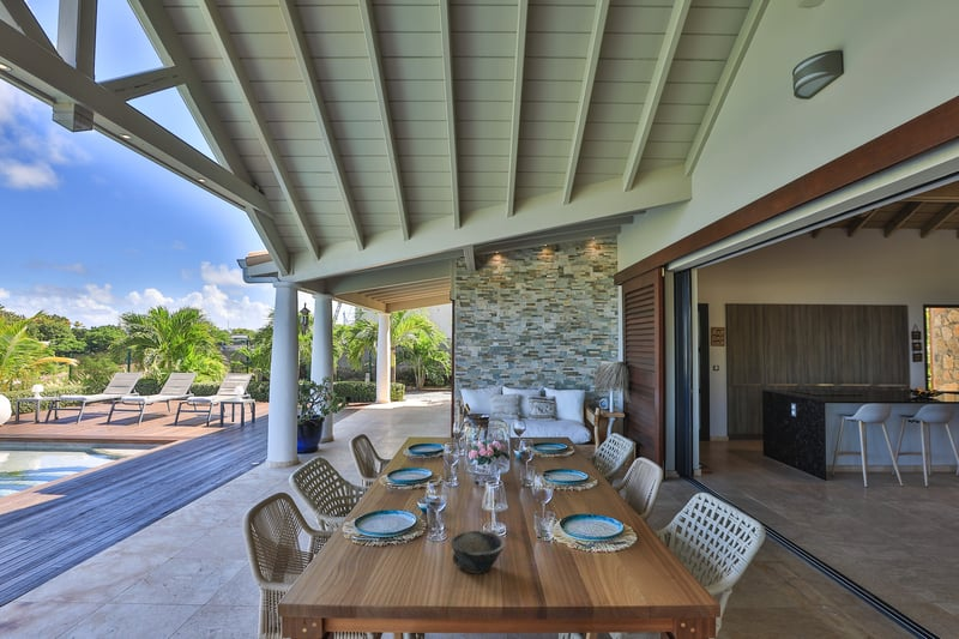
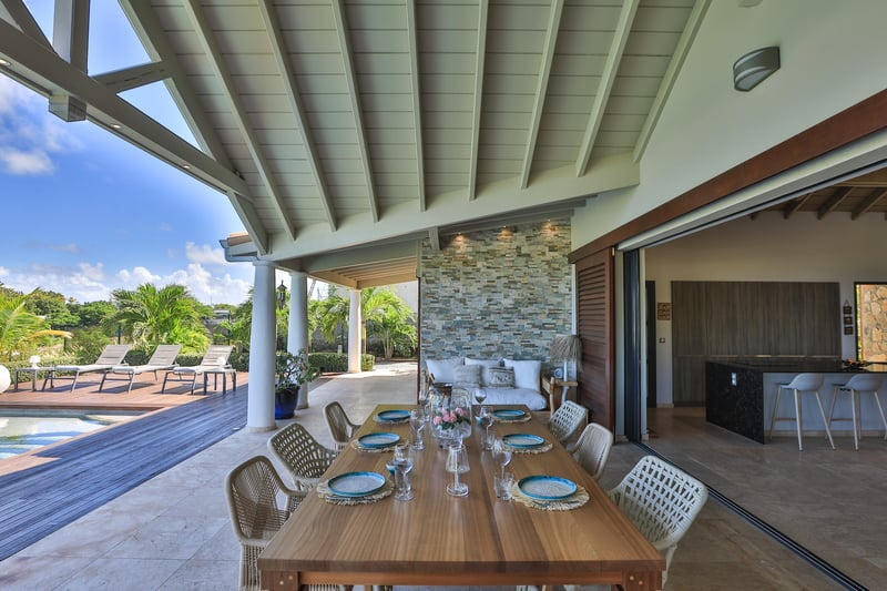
- bowl [450,530,507,574]
